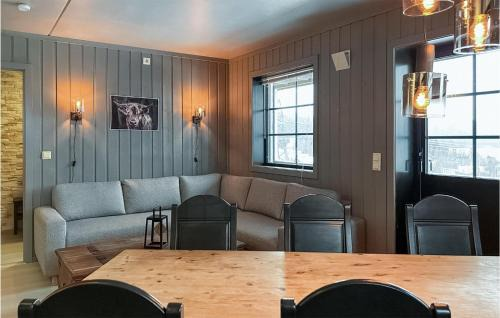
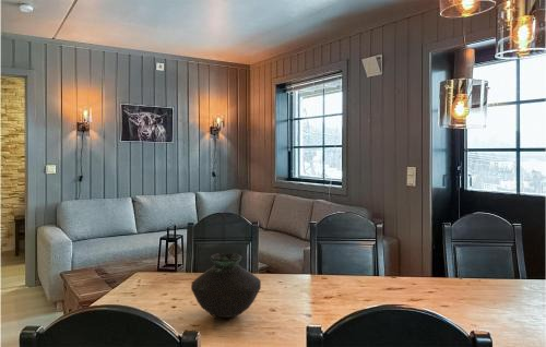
+ vase [190,252,262,319]
